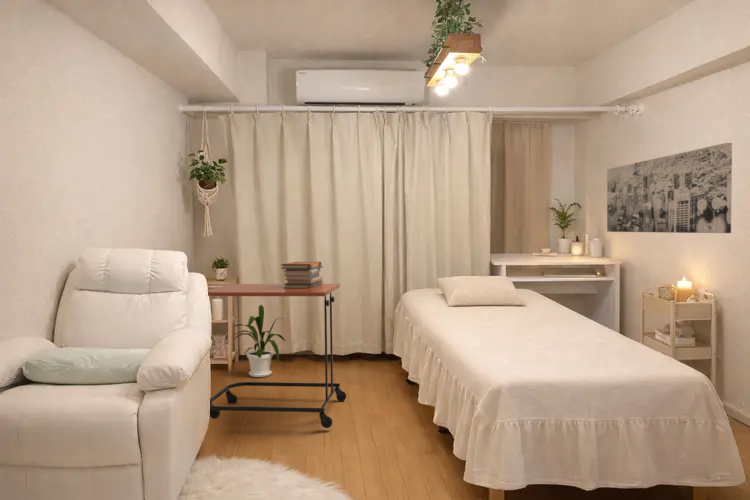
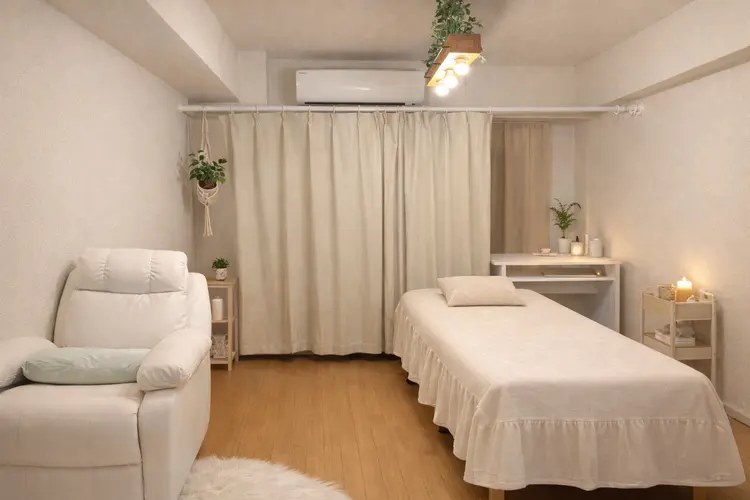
- side table [207,283,347,429]
- wall art [606,142,733,234]
- house plant [232,304,287,378]
- book stack [280,261,324,288]
